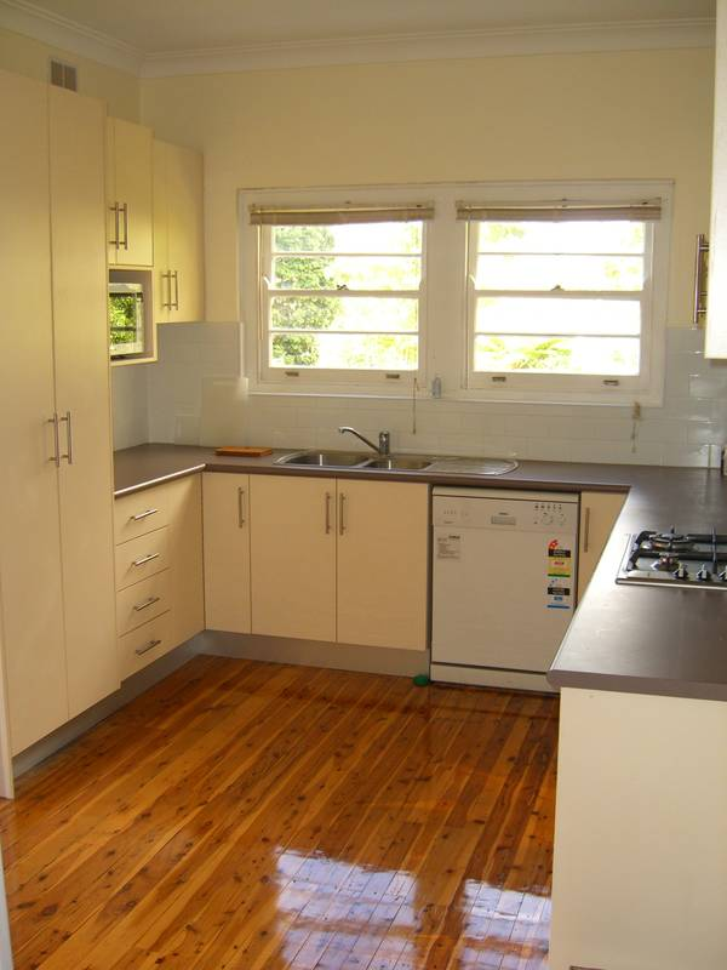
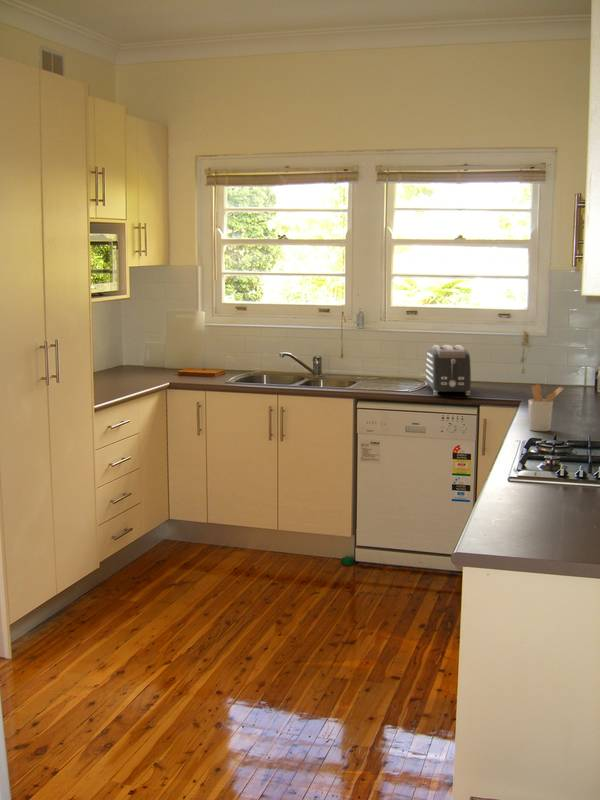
+ utensil holder [527,383,564,432]
+ toaster [425,344,472,396]
